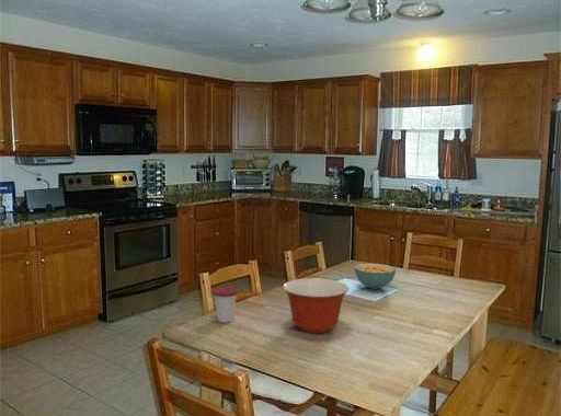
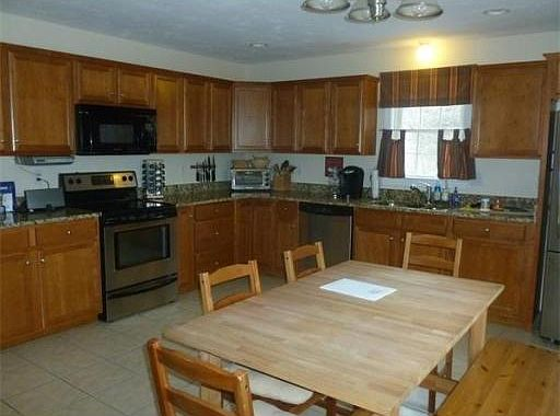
- cereal bowl [354,263,397,290]
- cup [211,281,239,323]
- mixing bowl [282,277,351,334]
